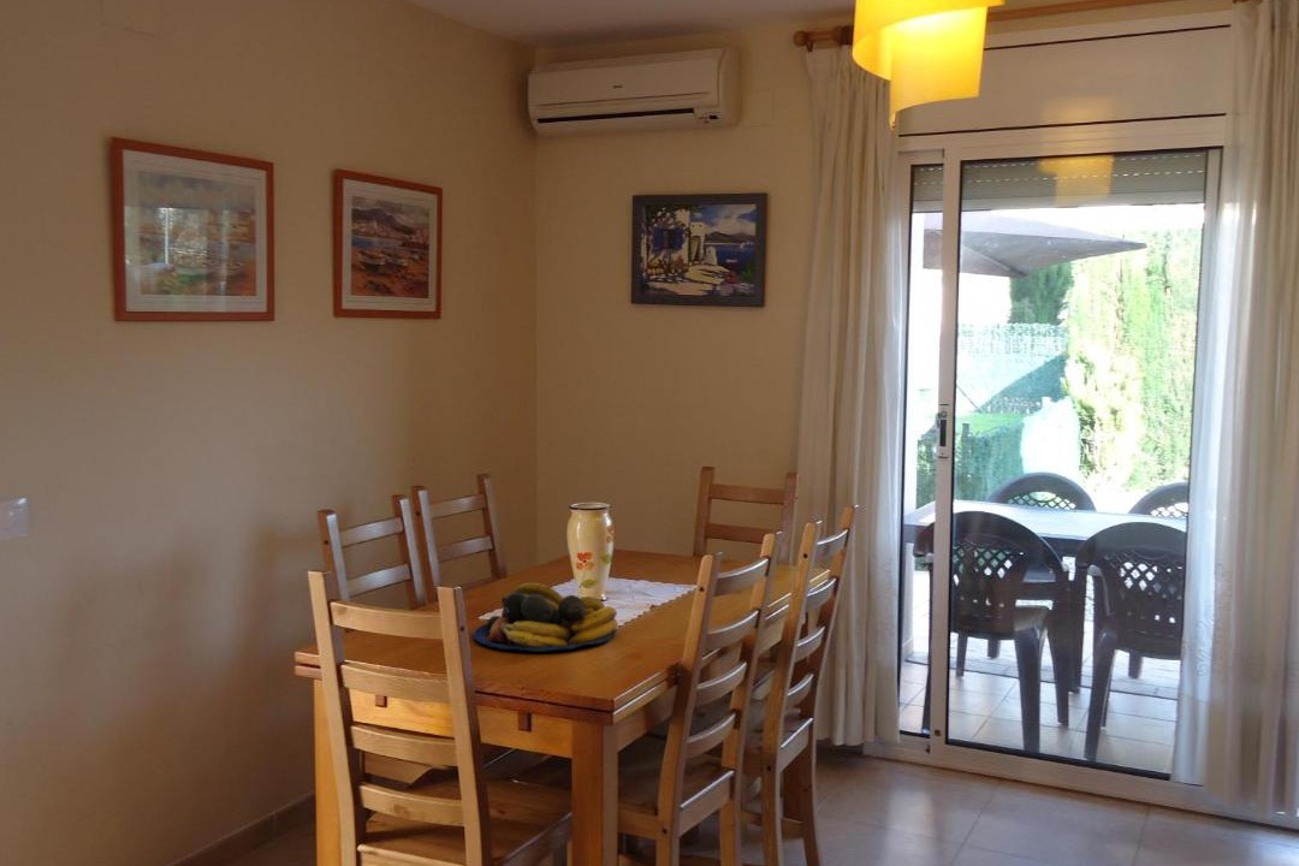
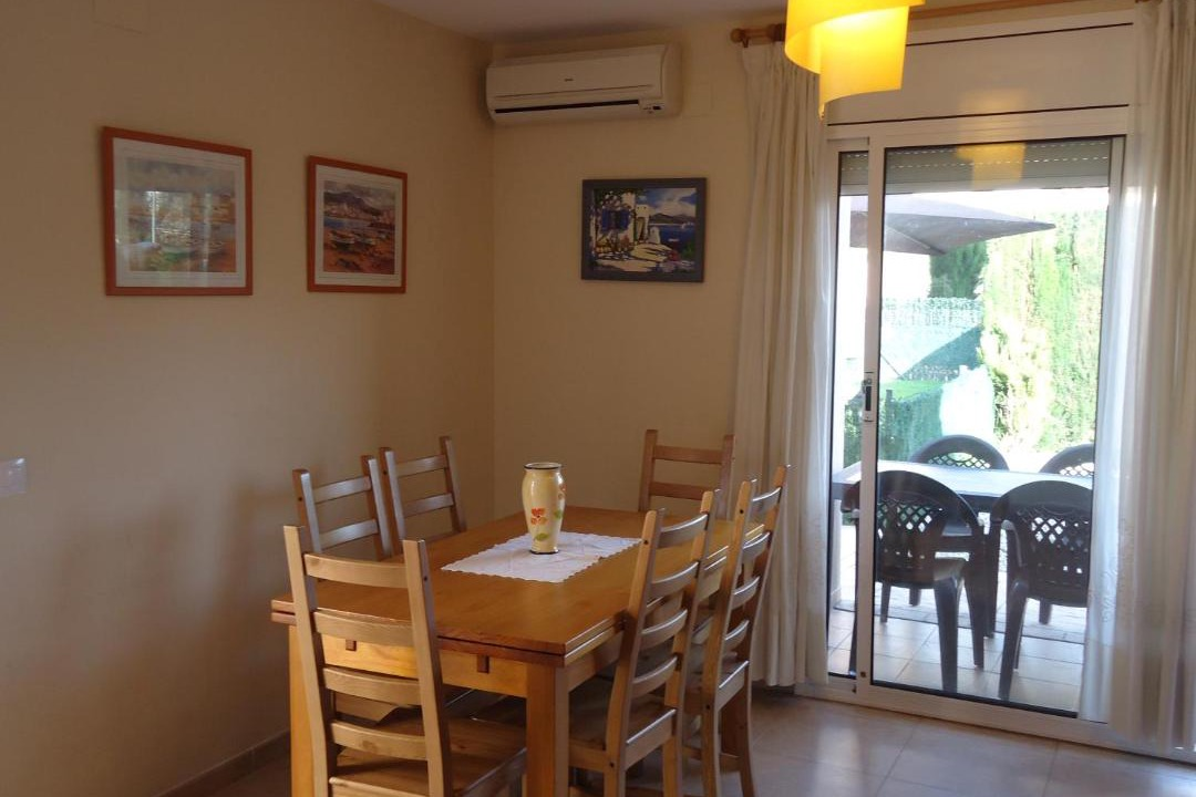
- fruit bowl [471,582,619,653]
